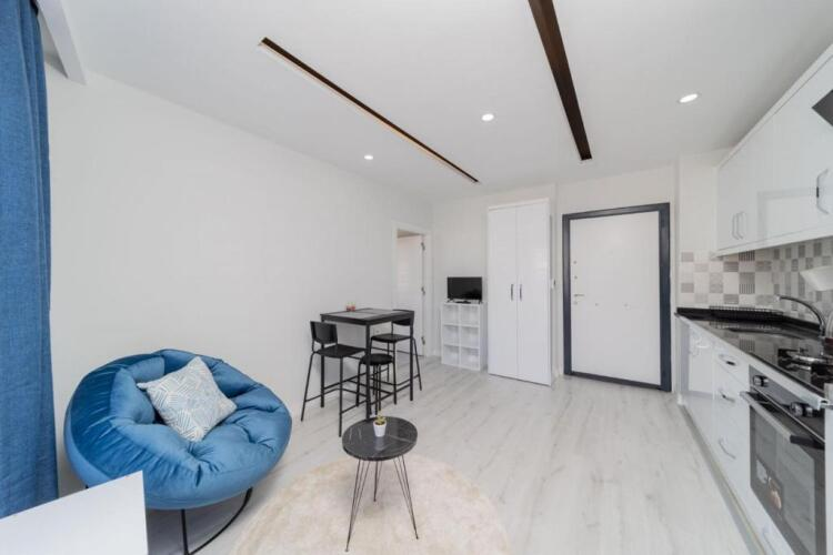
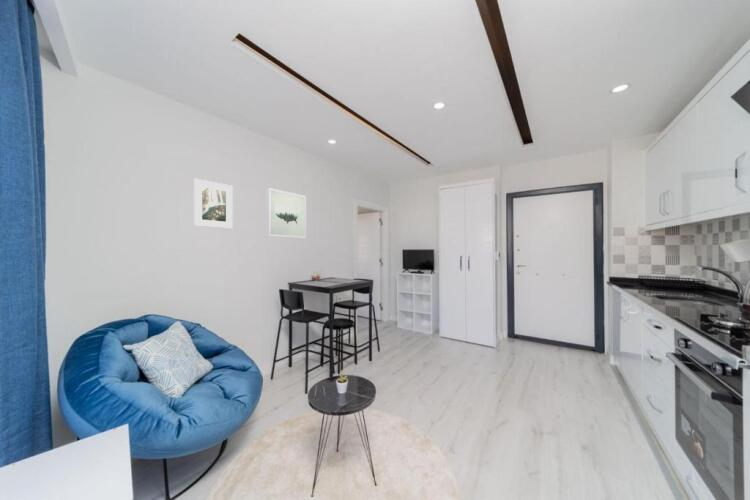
+ wall art [266,187,307,239]
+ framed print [193,178,234,230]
